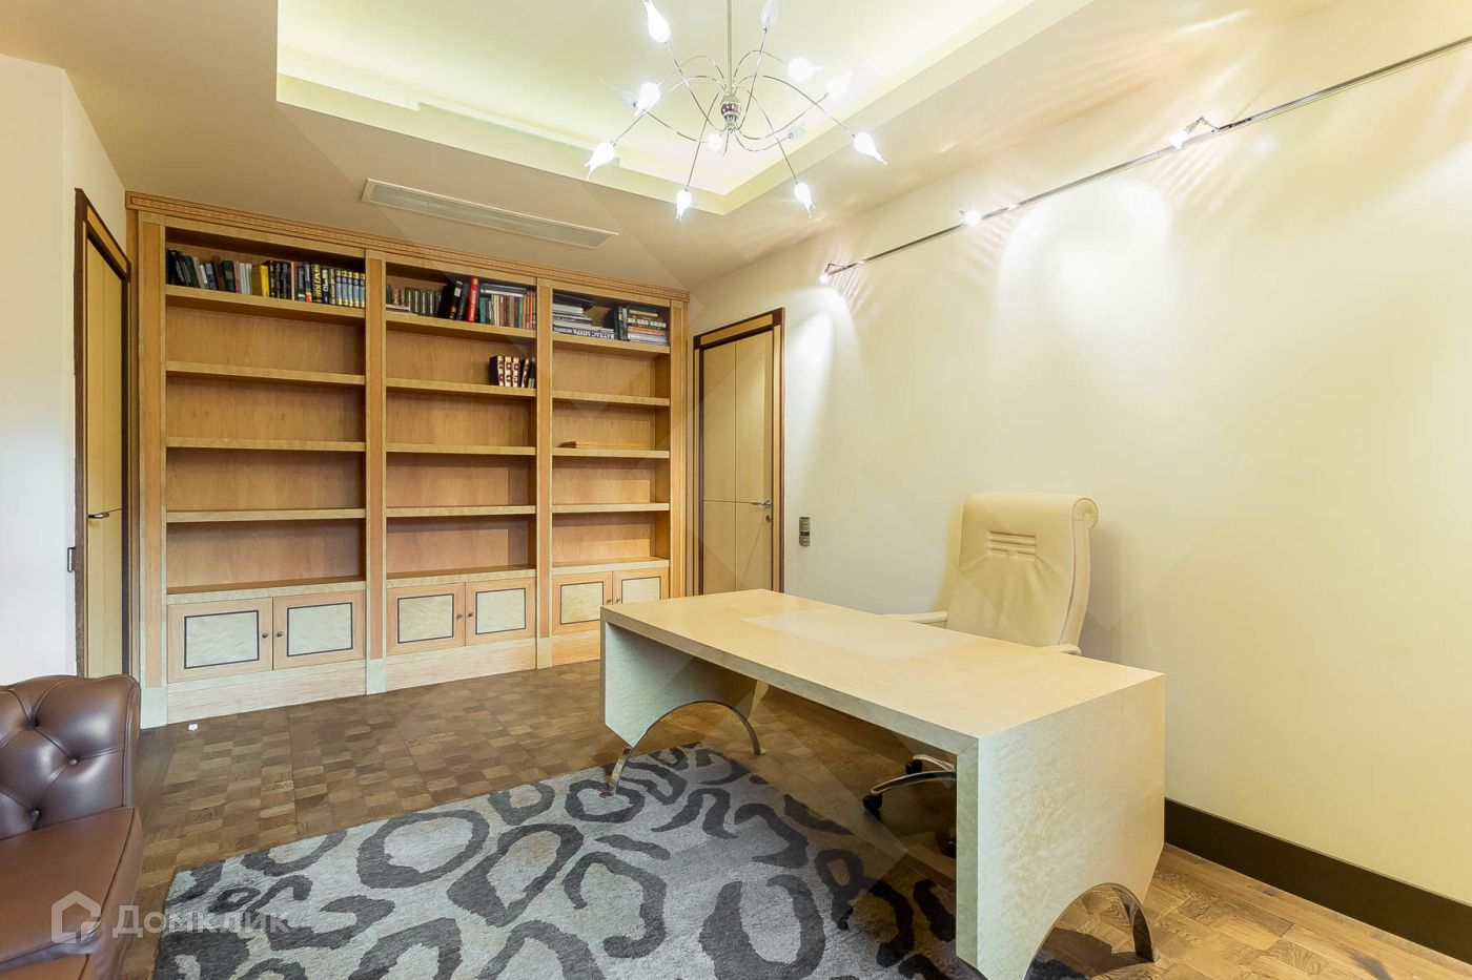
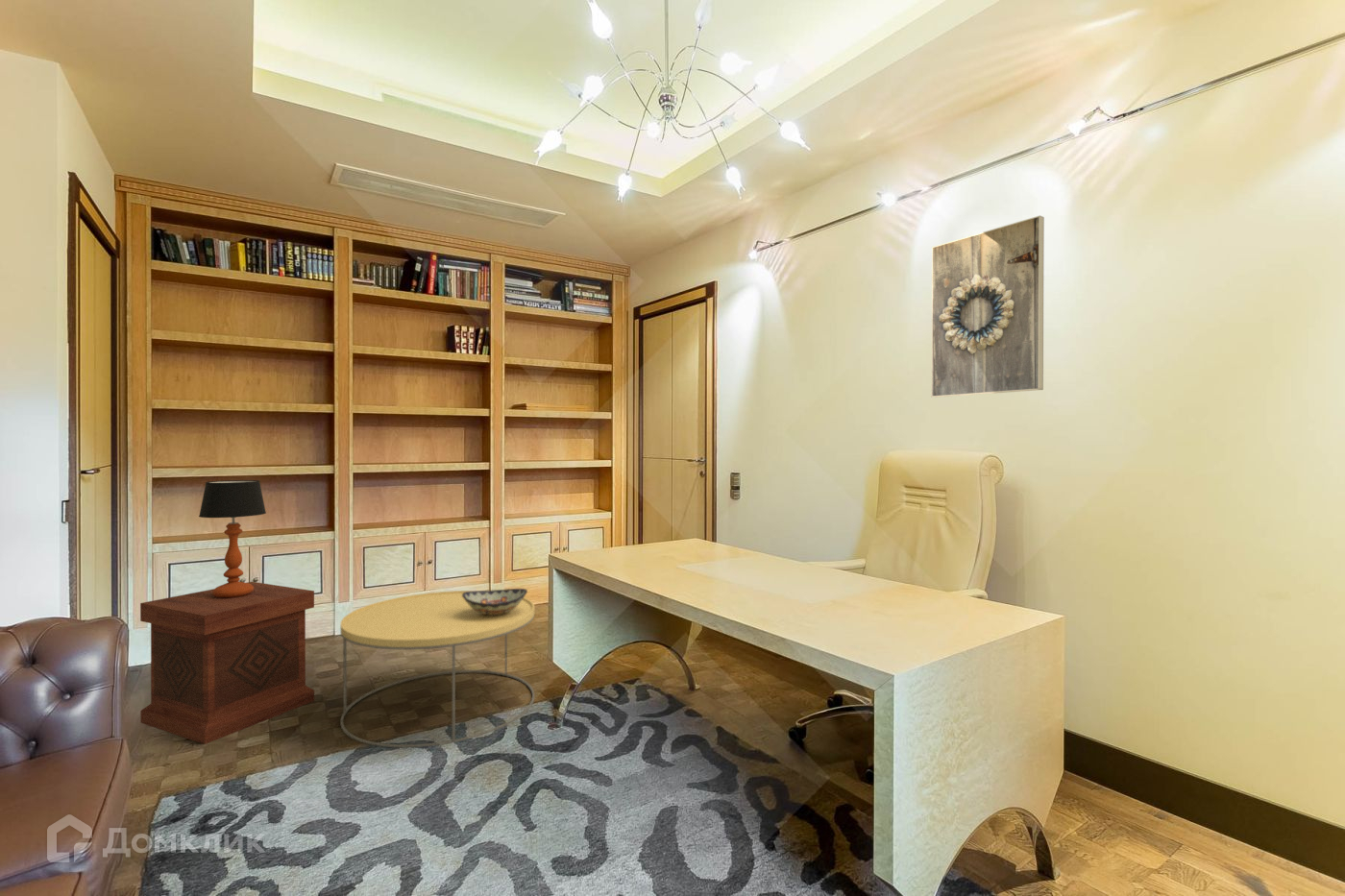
+ coffee table [339,590,535,748]
+ decorative bowl [462,588,528,616]
+ side table [139,581,315,745]
+ table lamp [198,479,267,598]
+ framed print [930,214,1045,399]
